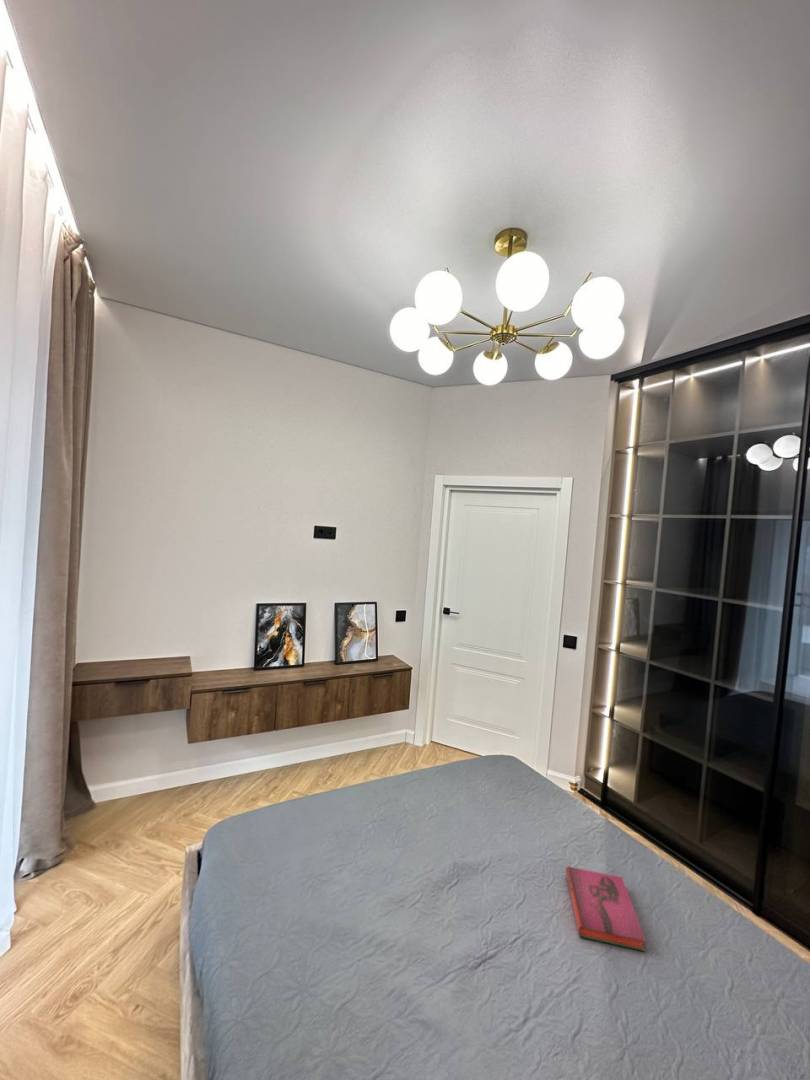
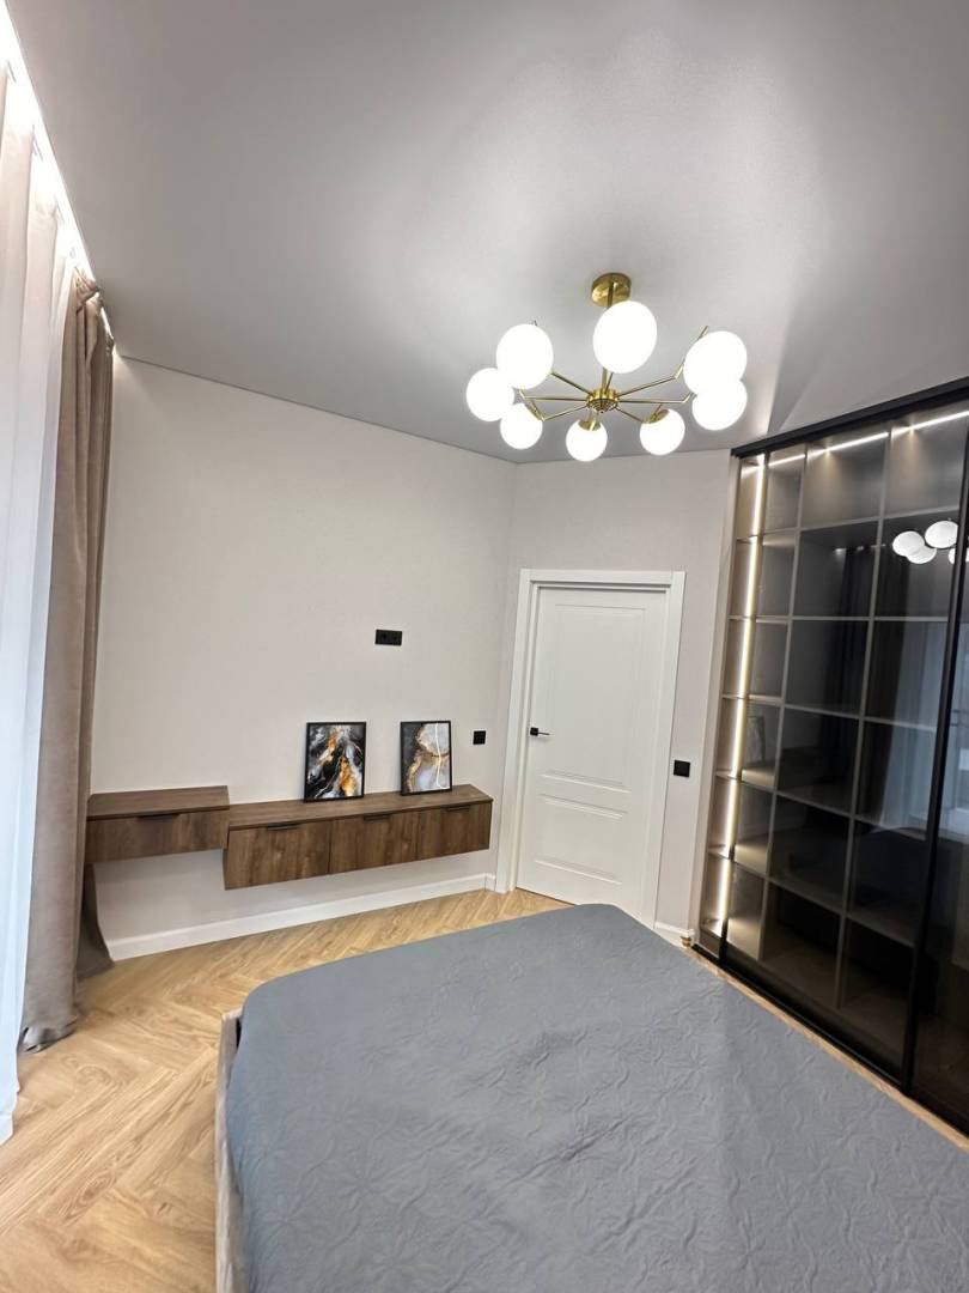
- hardback book [565,865,647,952]
